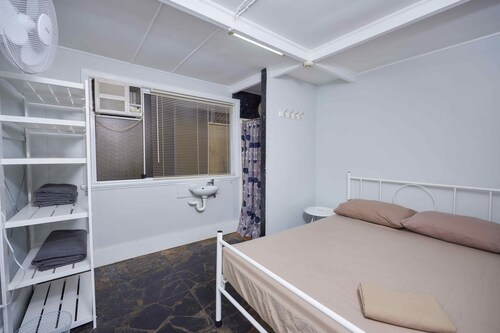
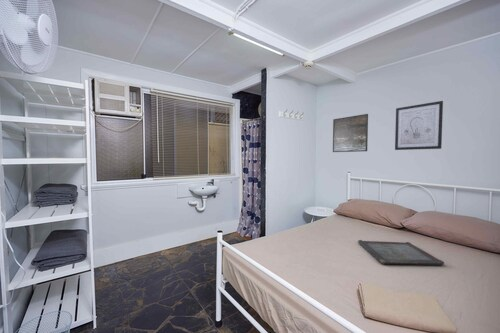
+ serving tray [357,239,445,266]
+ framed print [332,113,369,153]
+ wall art [394,100,444,151]
